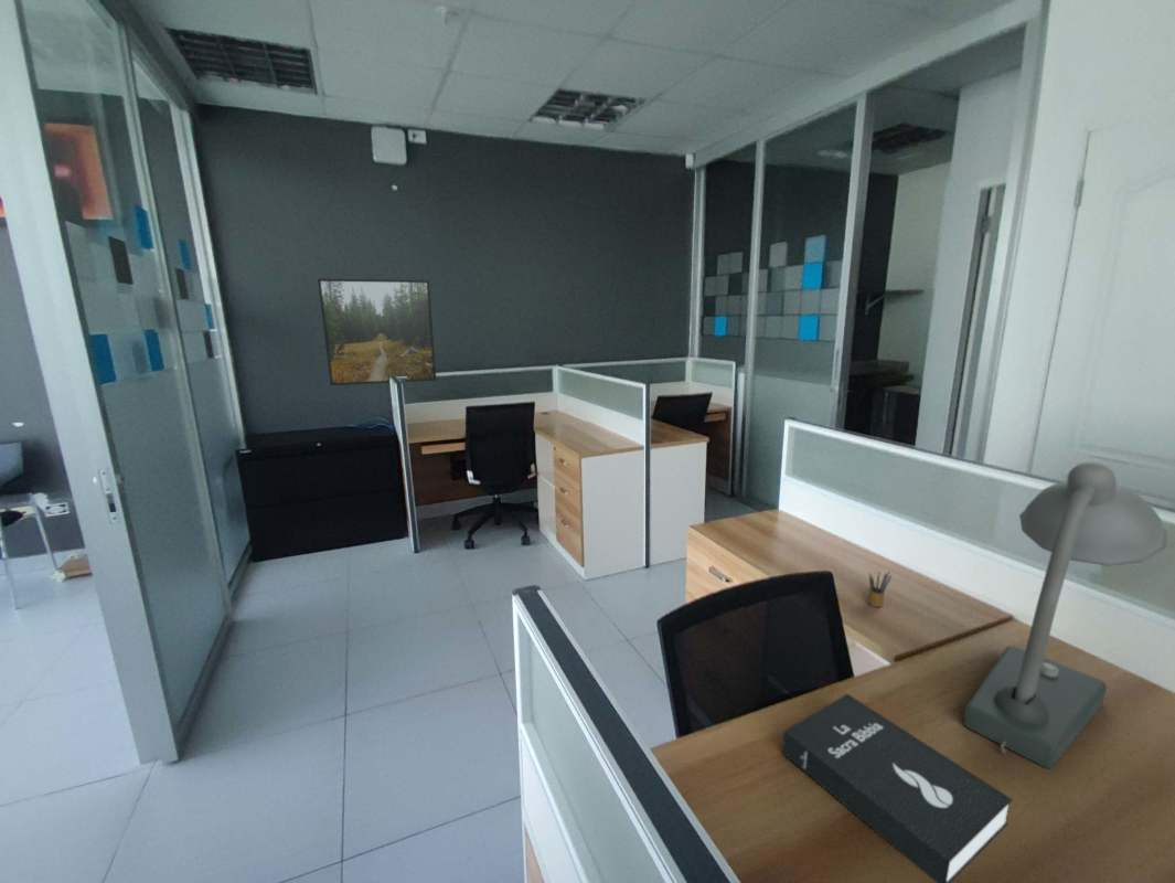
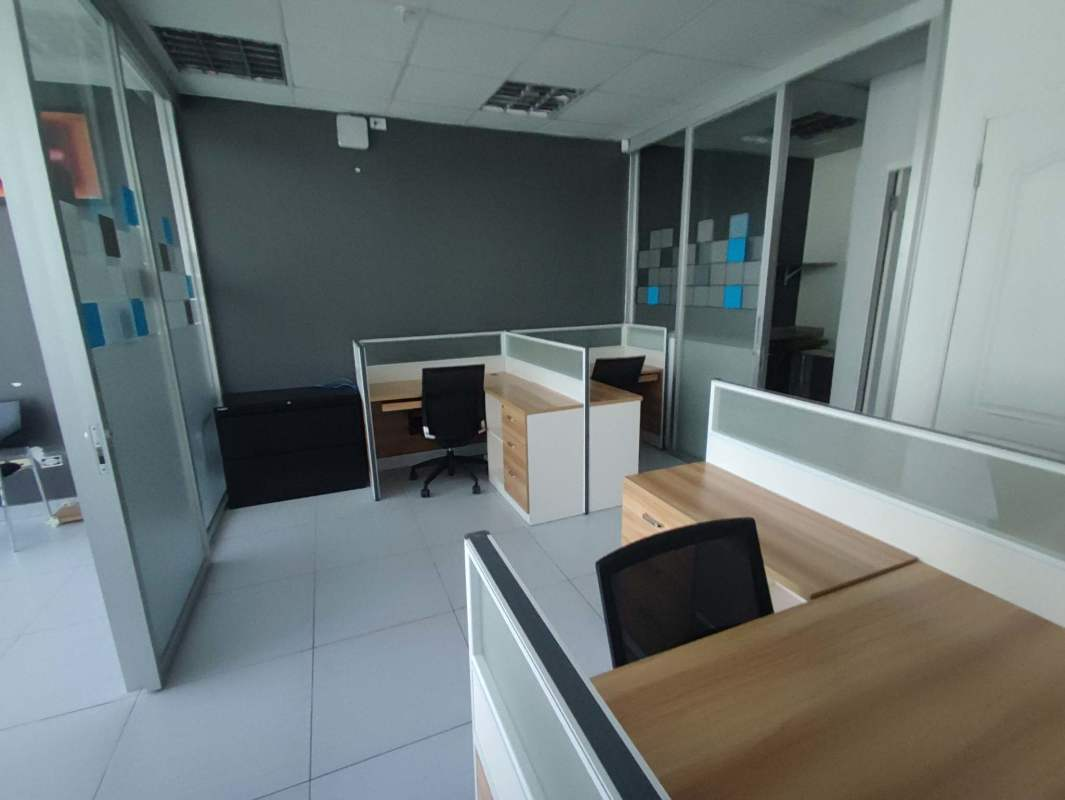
- pencil box [866,568,893,608]
- desk lamp [962,460,1168,769]
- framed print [317,278,437,386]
- booklet [781,693,1014,883]
